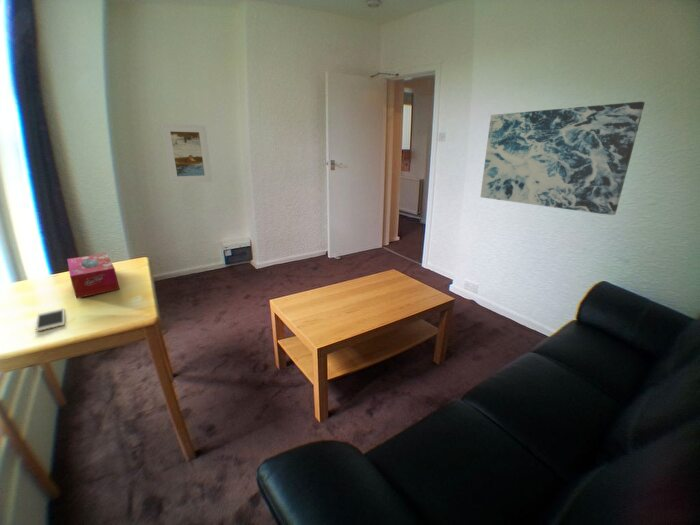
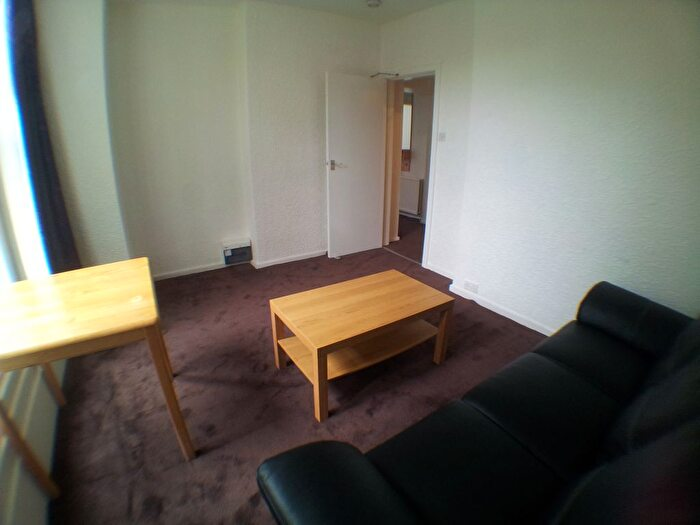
- cell phone [35,307,66,332]
- tissue box [66,252,120,299]
- wall art [480,101,646,216]
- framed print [160,123,213,184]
